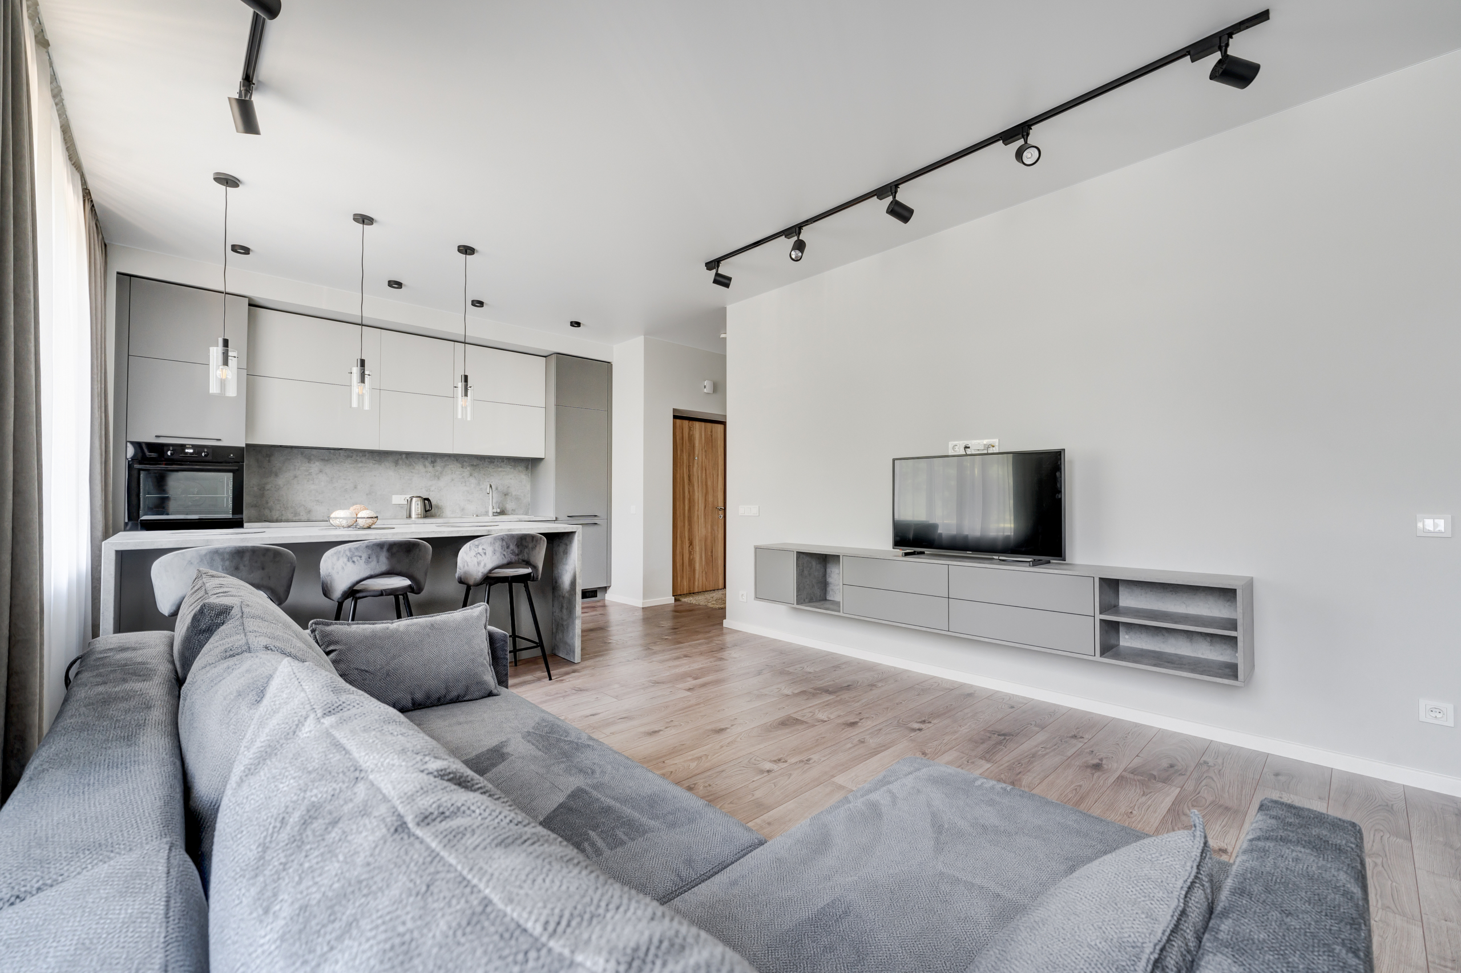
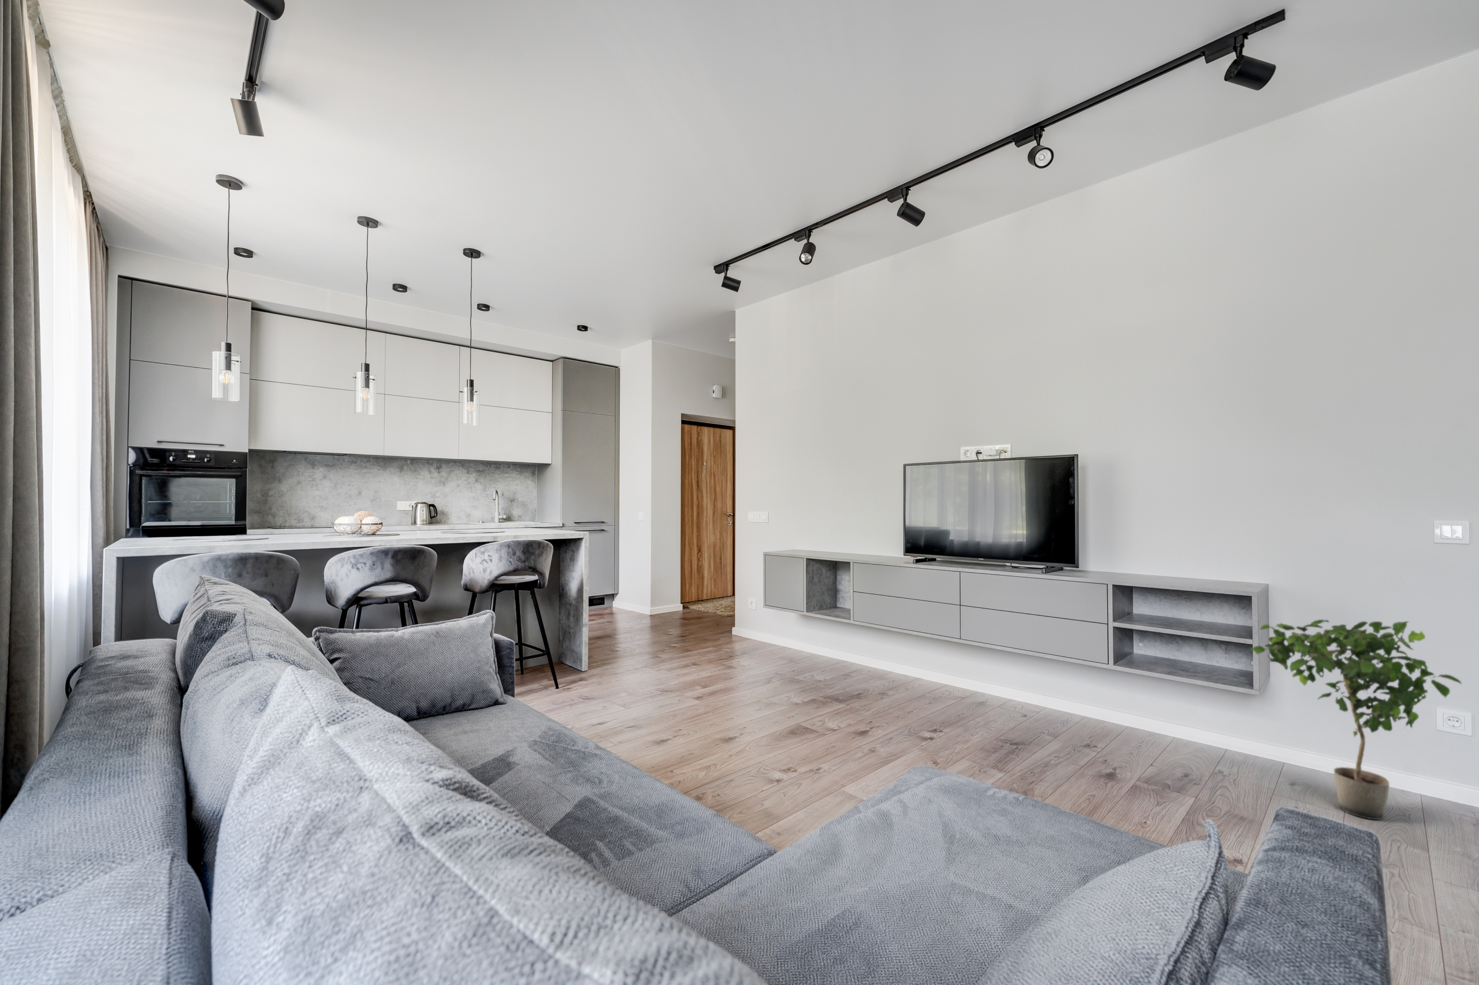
+ potted plant [1249,619,1463,820]
